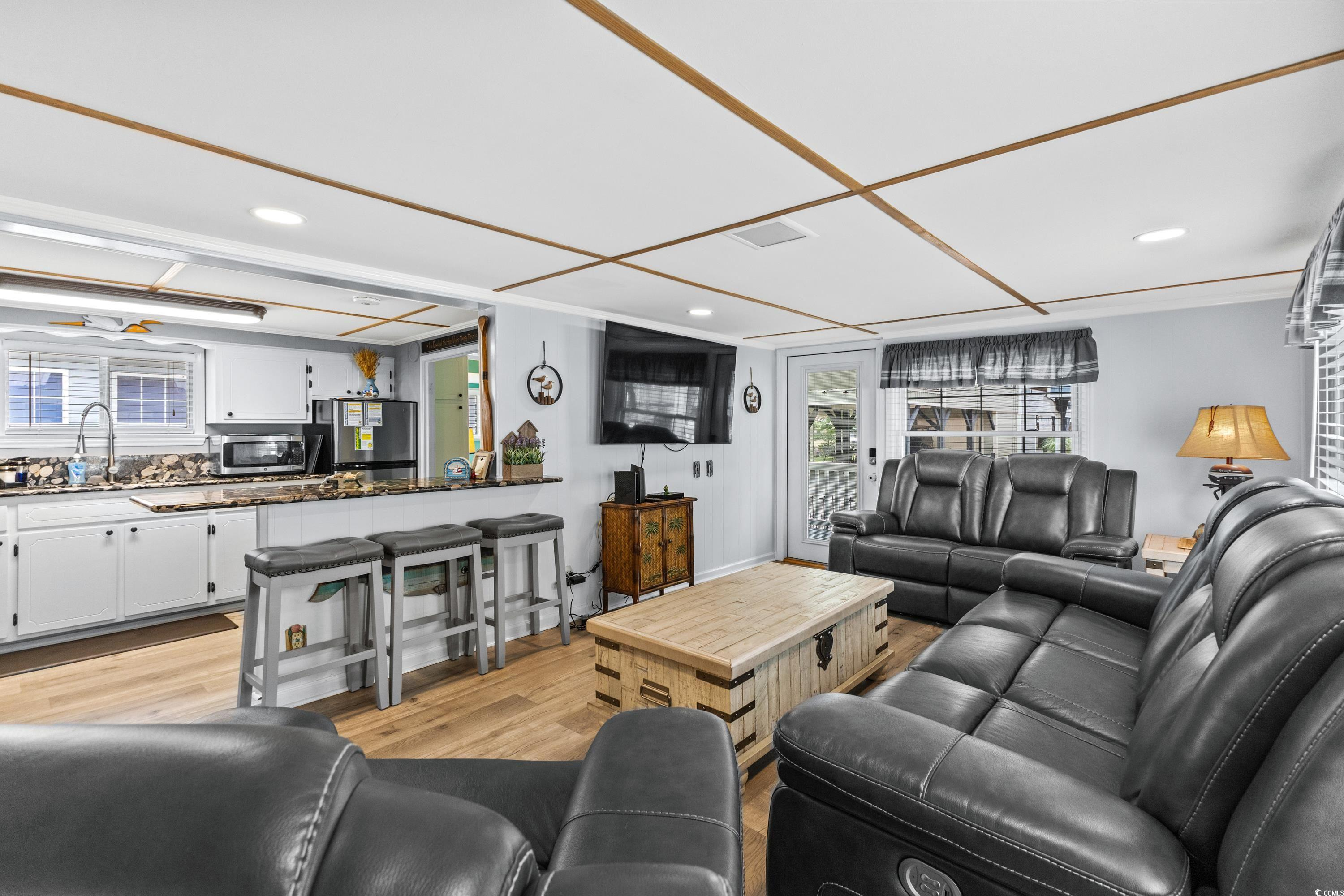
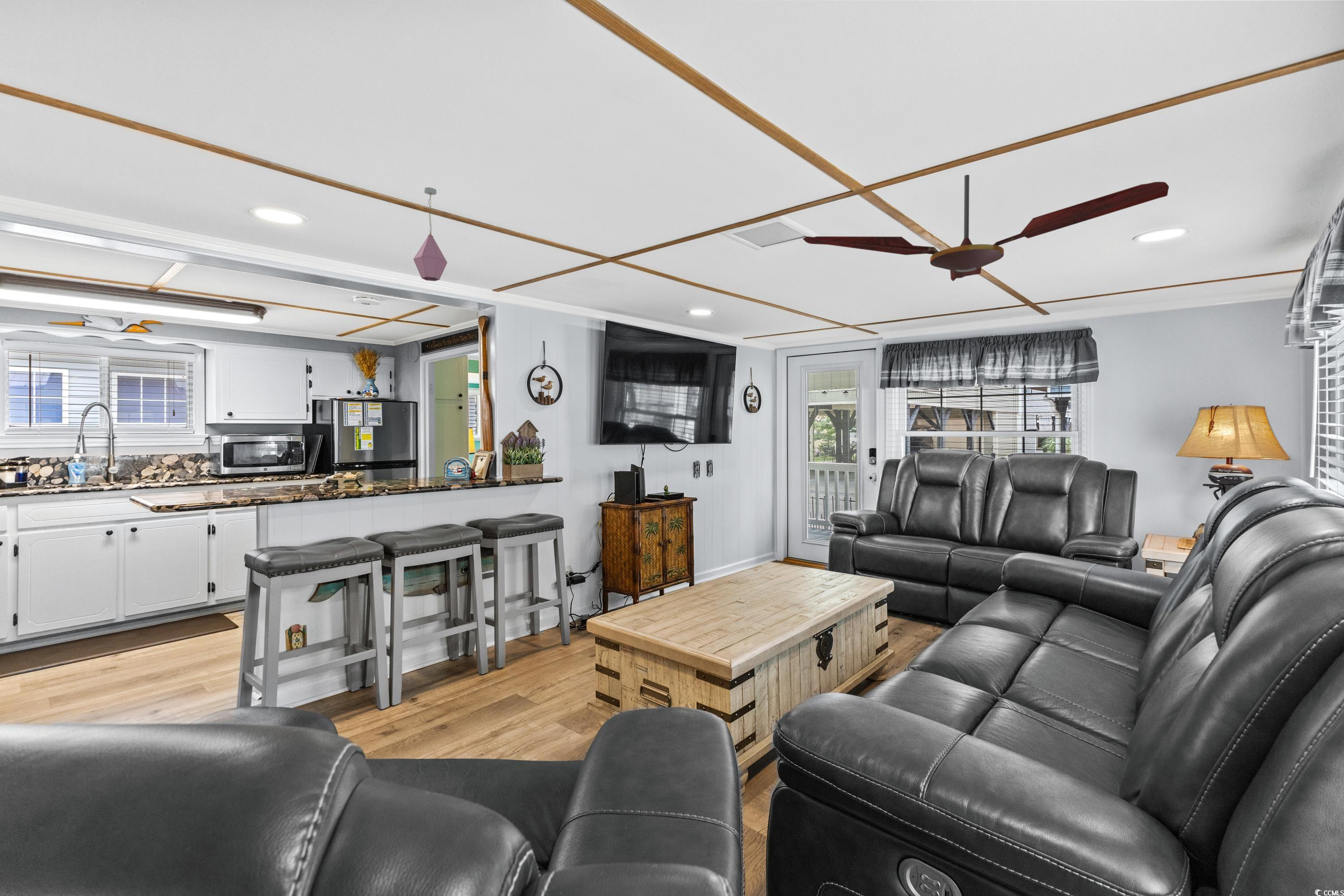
+ pendant light [413,187,448,282]
+ ceiling fan [802,174,1169,282]
